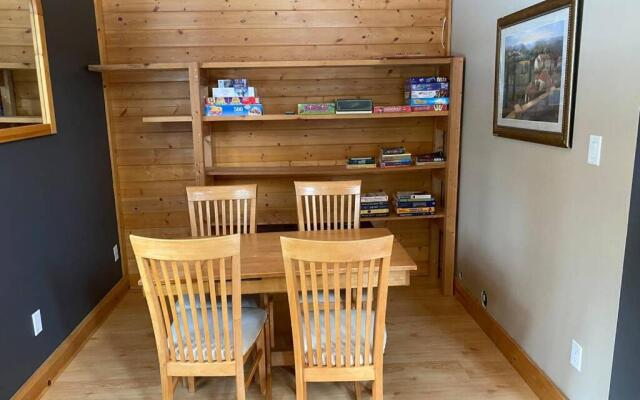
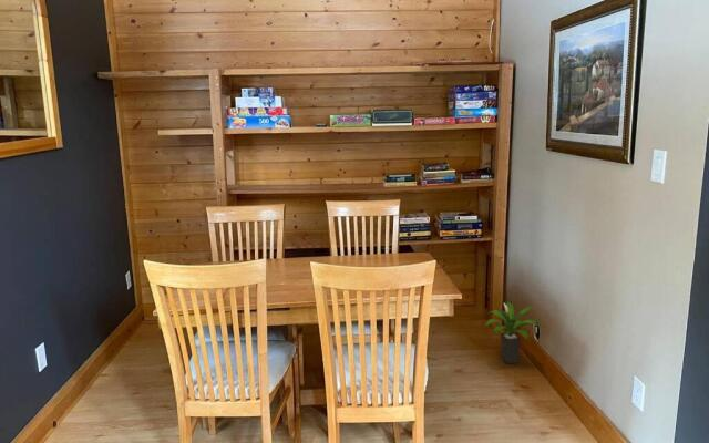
+ potted plant [483,300,541,364]
